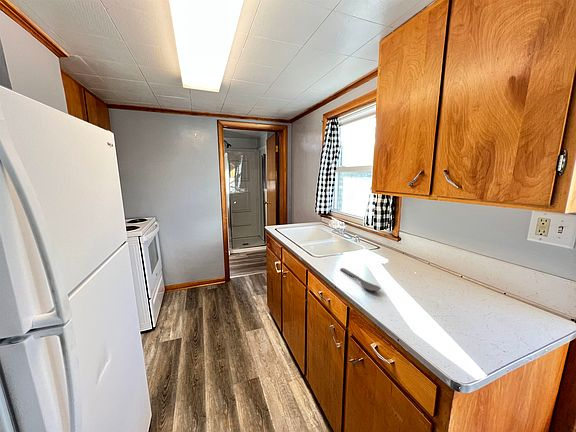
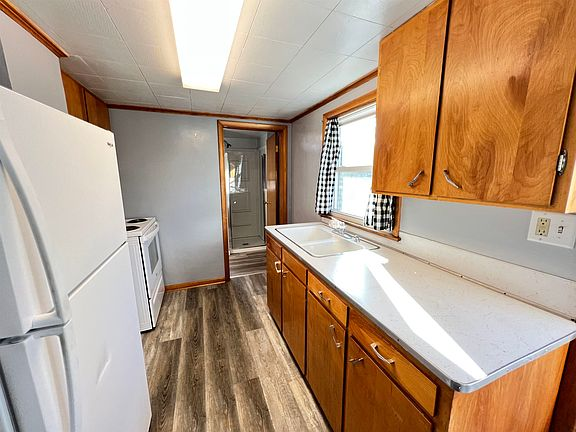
- spoon [339,267,382,292]
